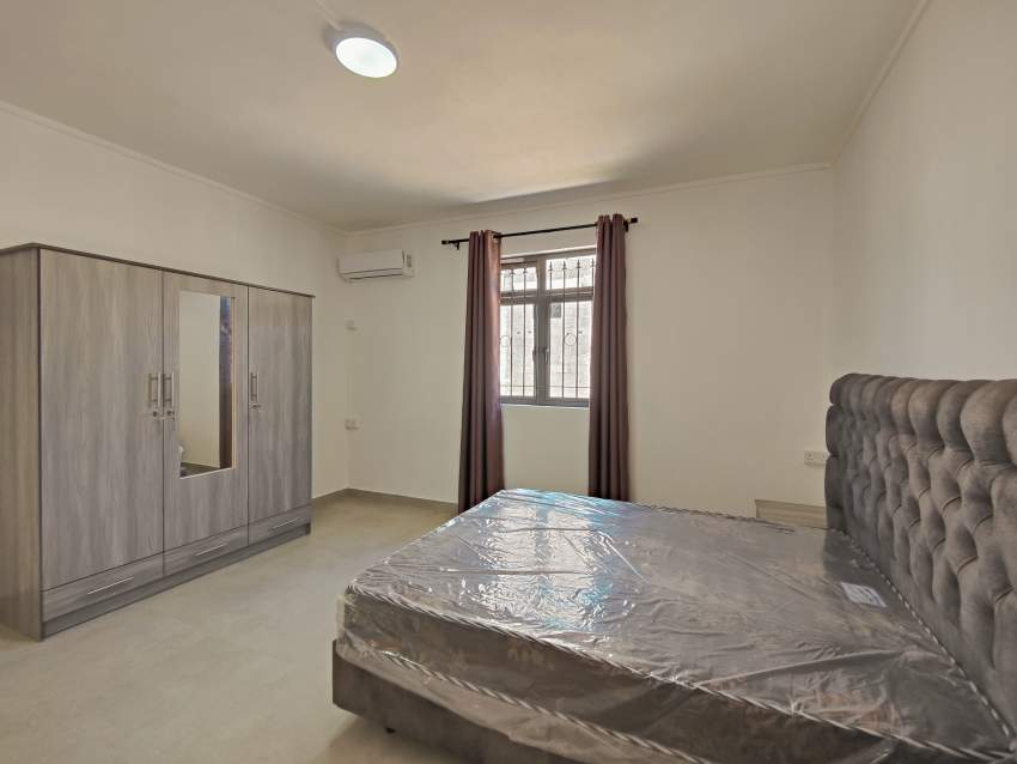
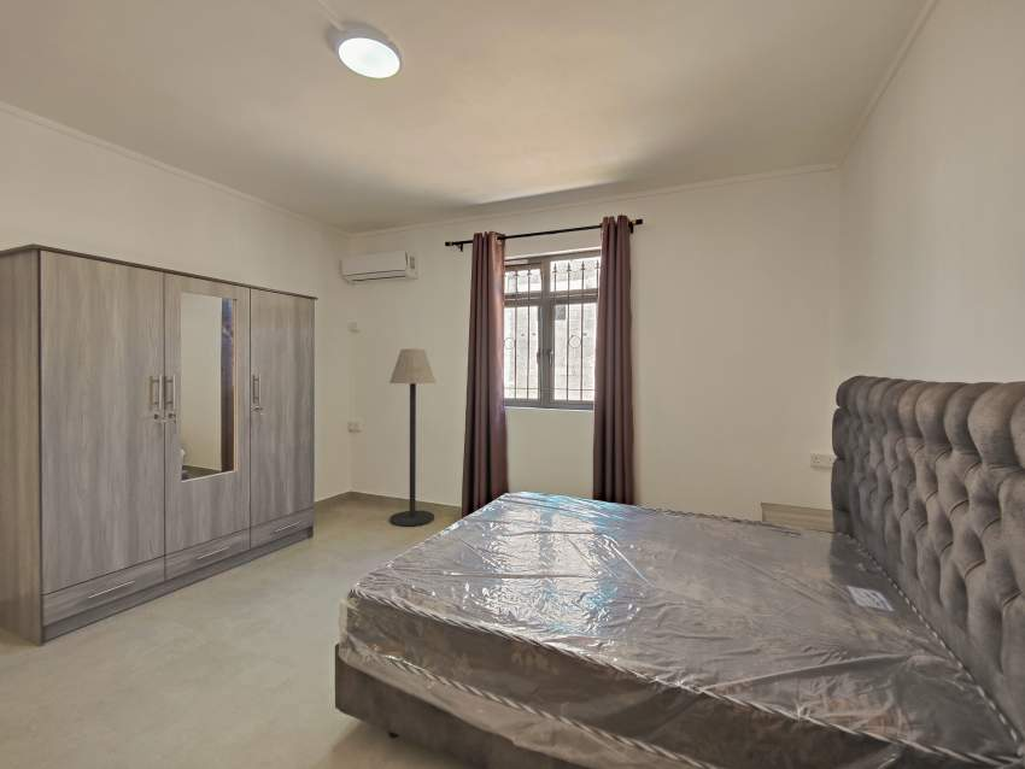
+ floor lamp [388,348,437,527]
